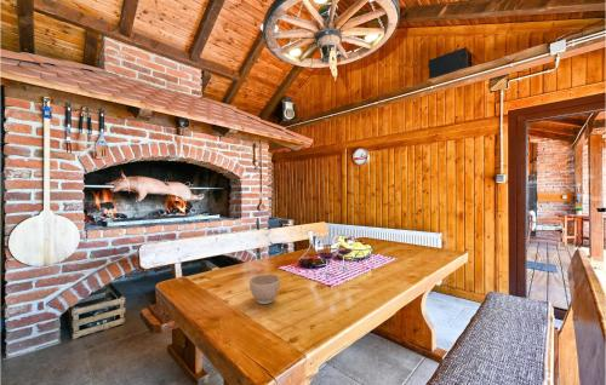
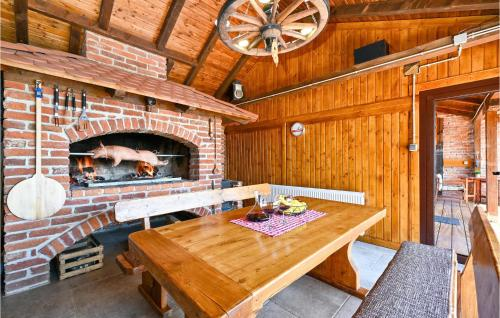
- bowl [248,274,281,305]
